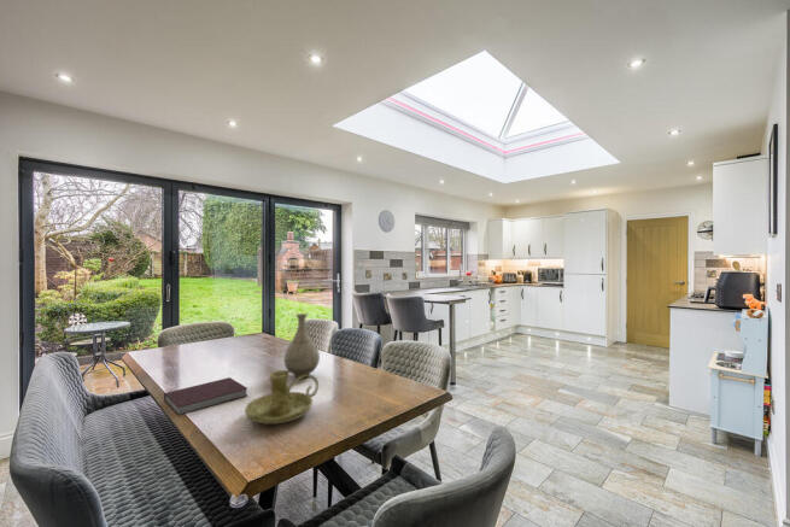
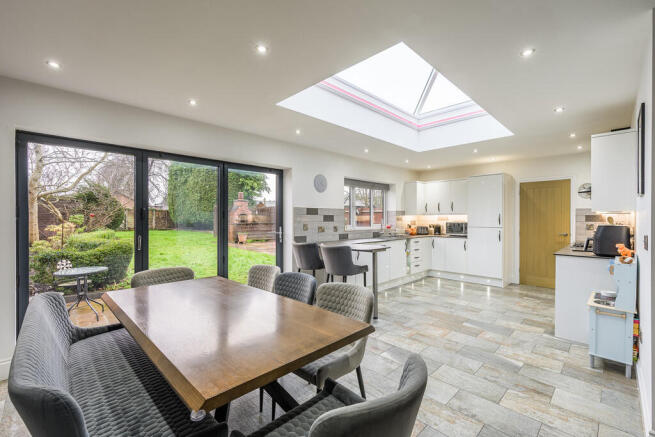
- vase [283,312,321,379]
- notebook [163,376,248,416]
- candle holder [244,369,320,426]
